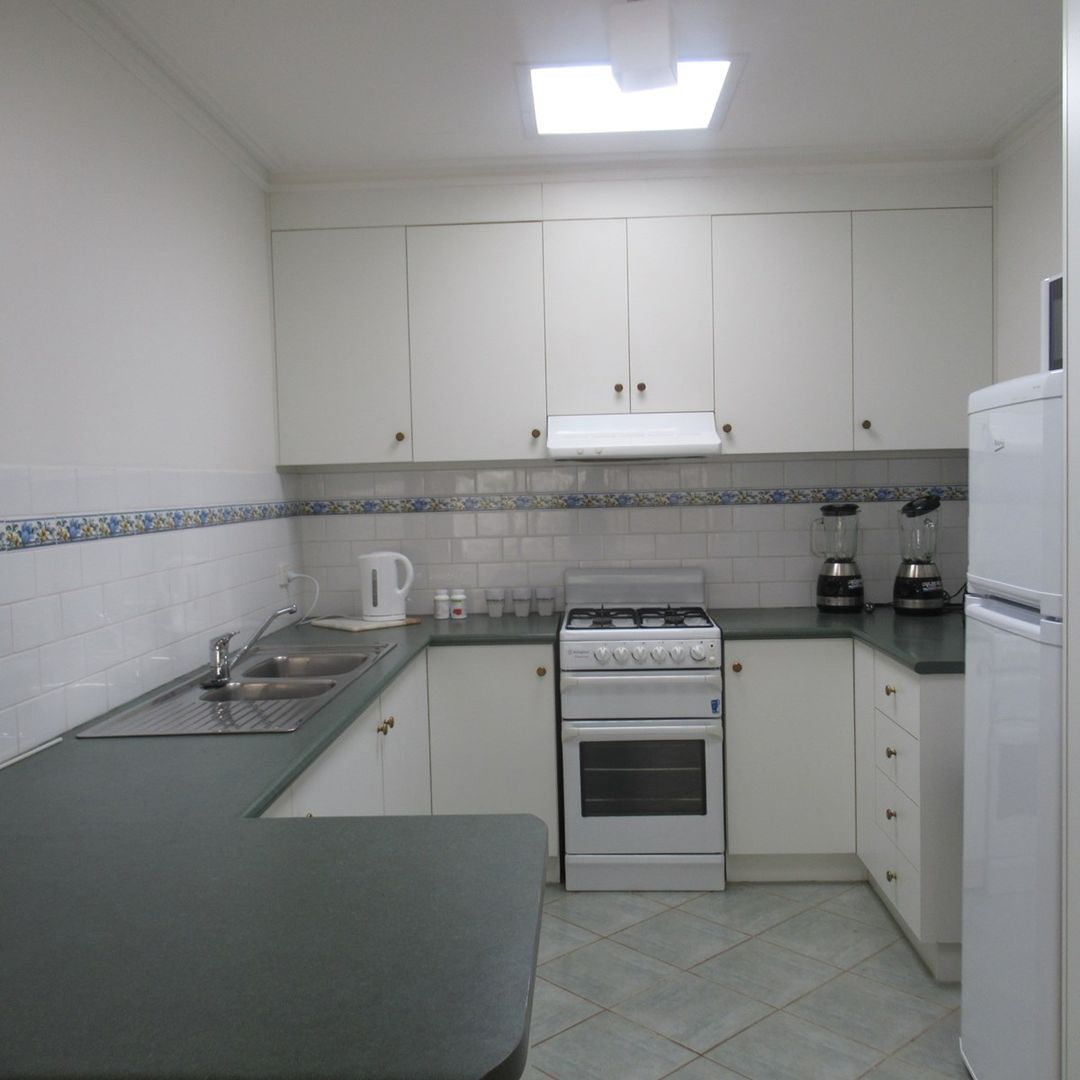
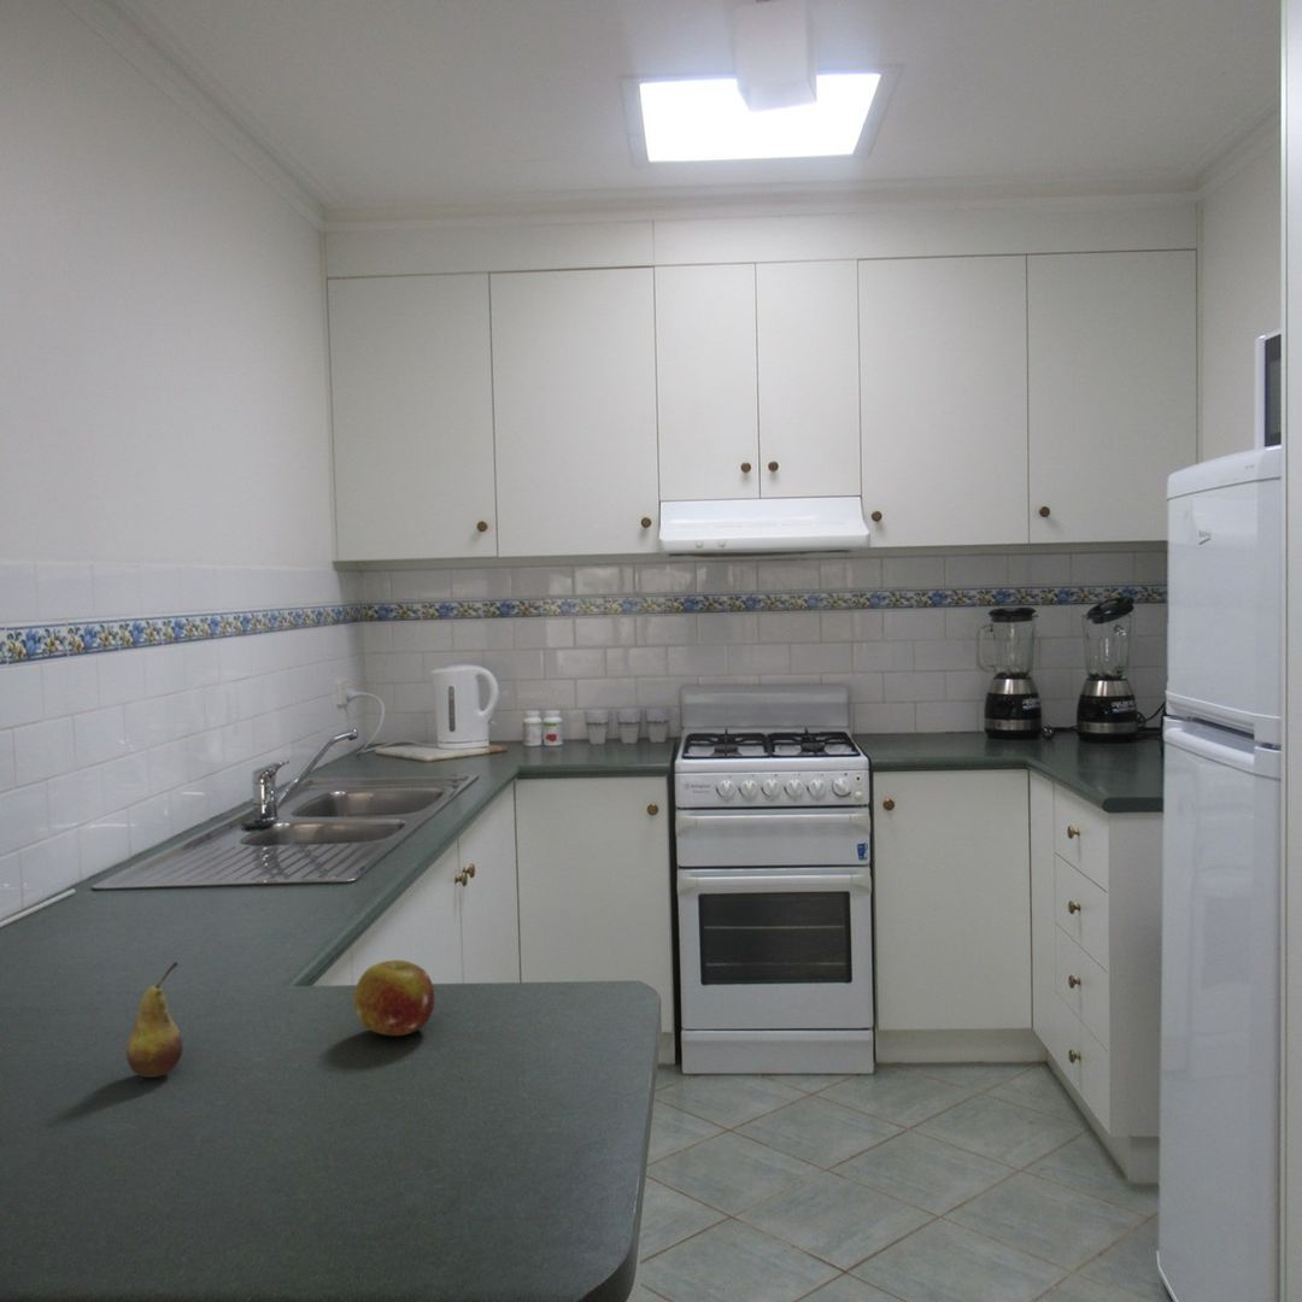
+ fruit [125,961,184,1079]
+ fruit [353,960,436,1037]
